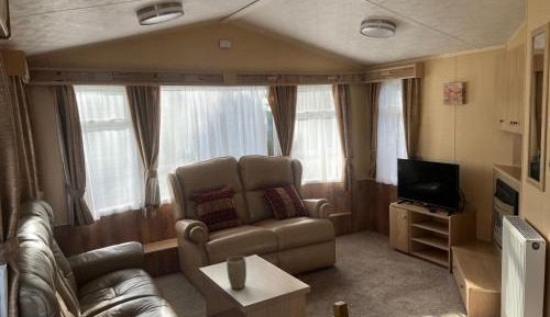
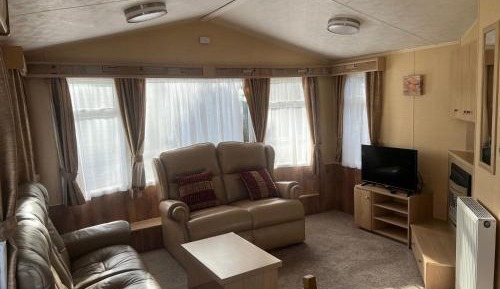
- plant pot [226,254,248,291]
